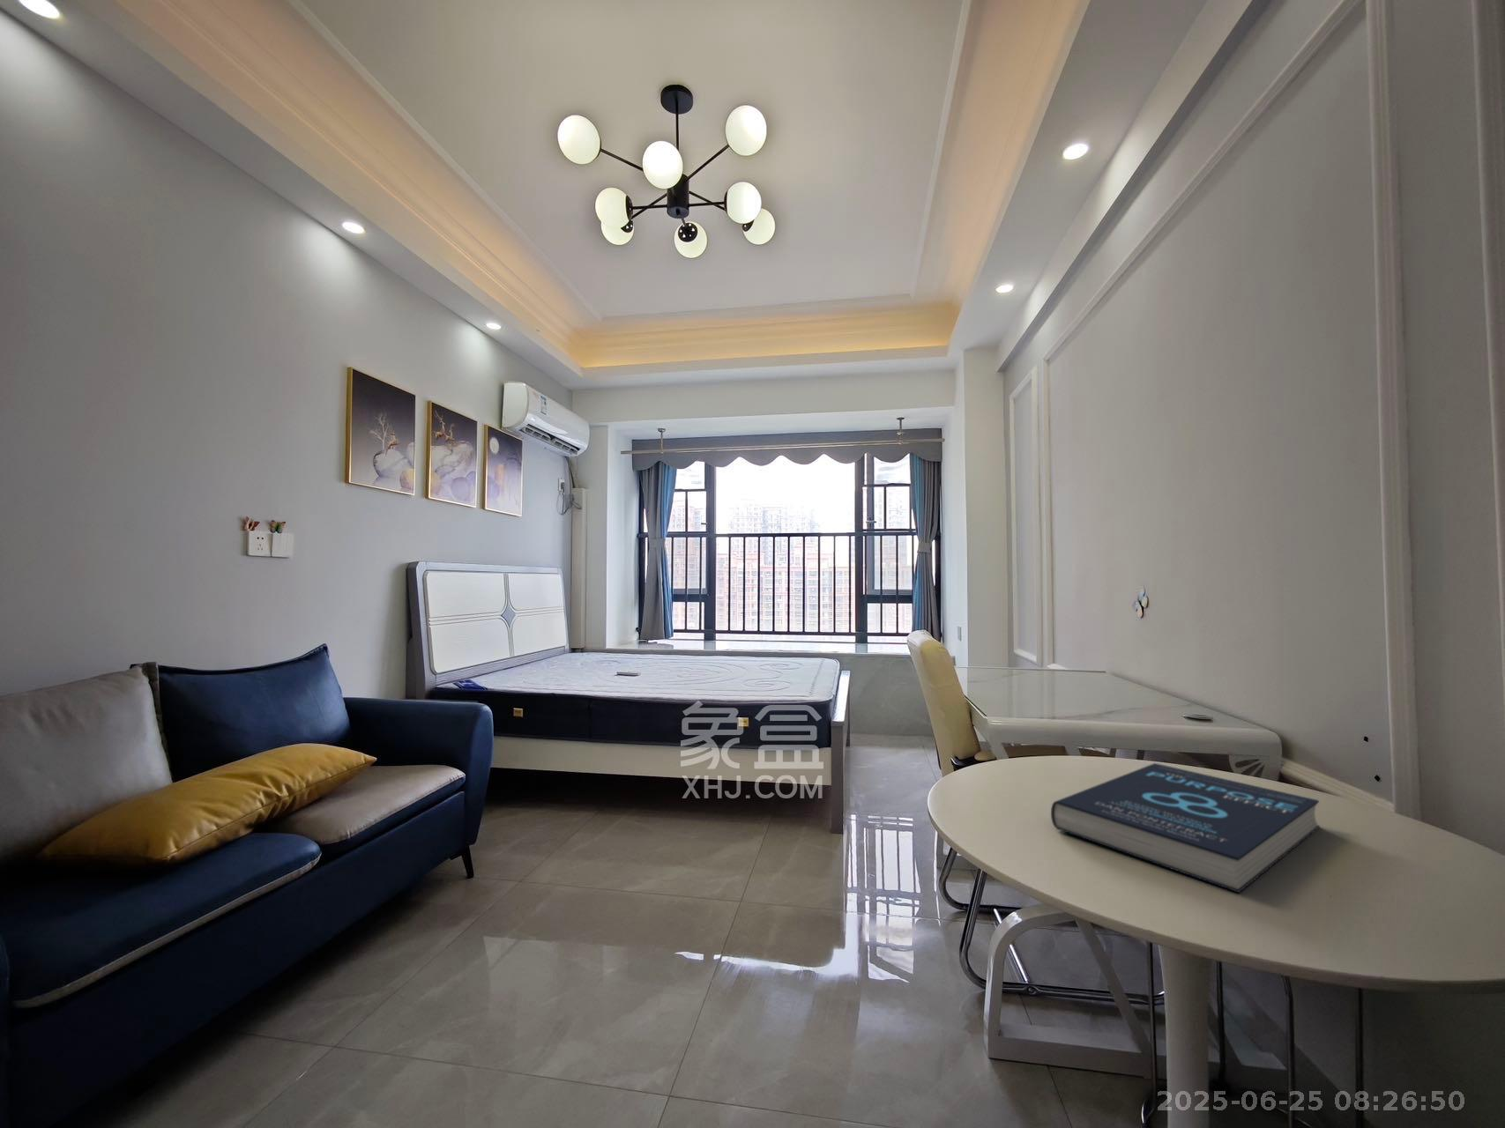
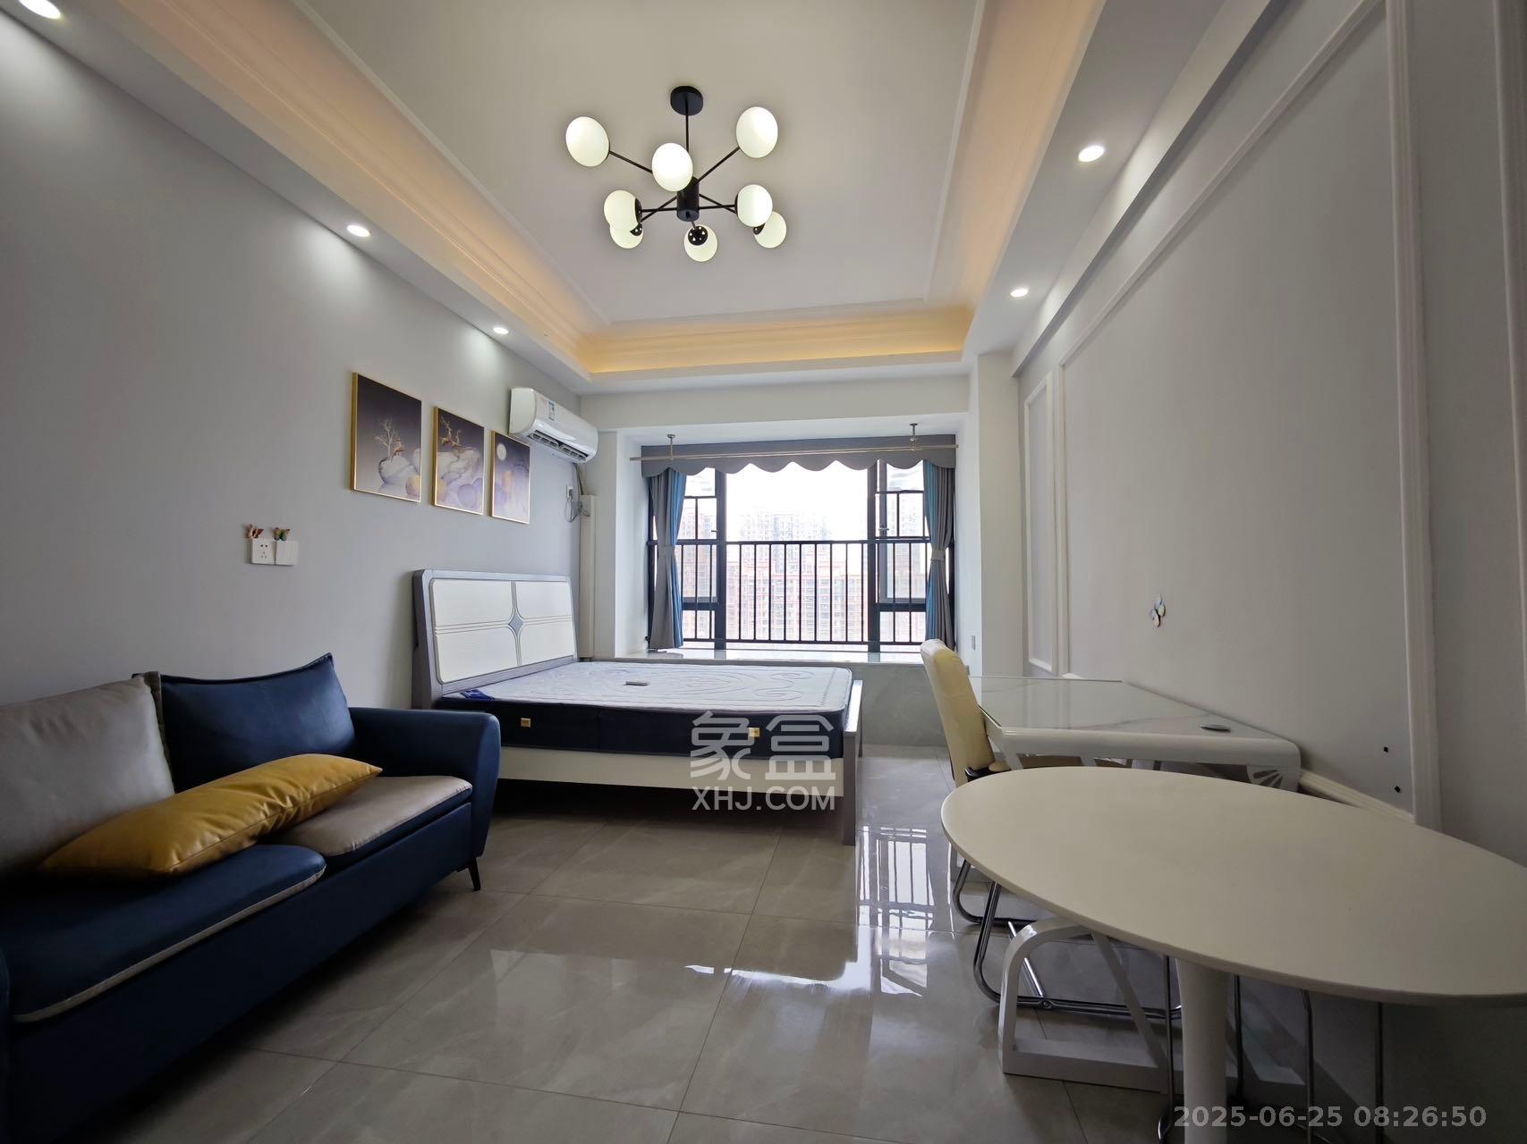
- book [1050,762,1321,893]
